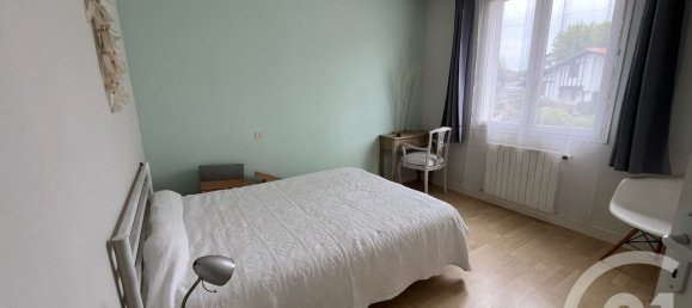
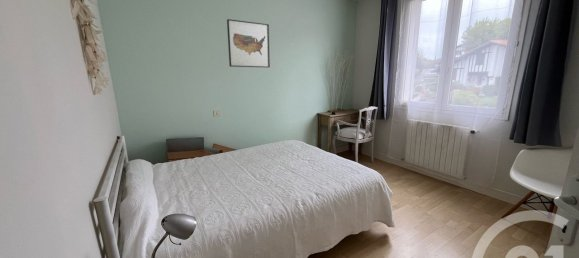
+ wall art [226,18,271,69]
